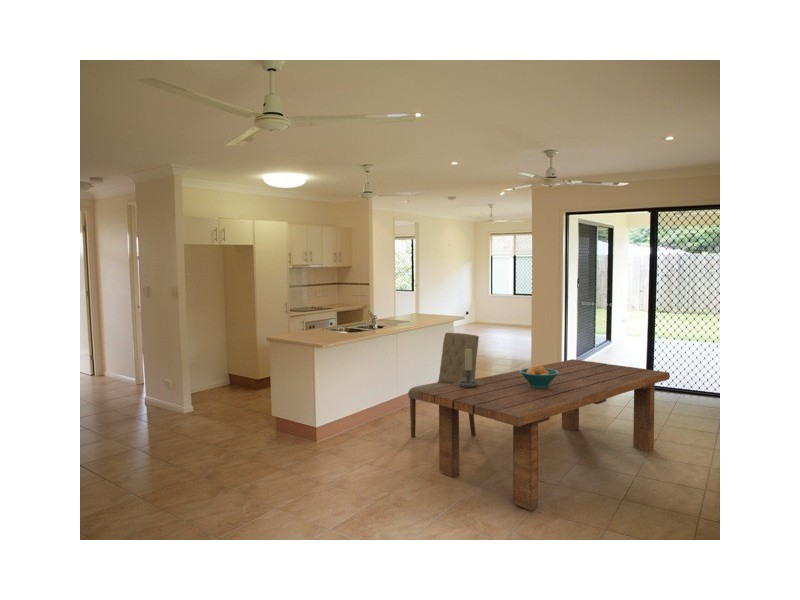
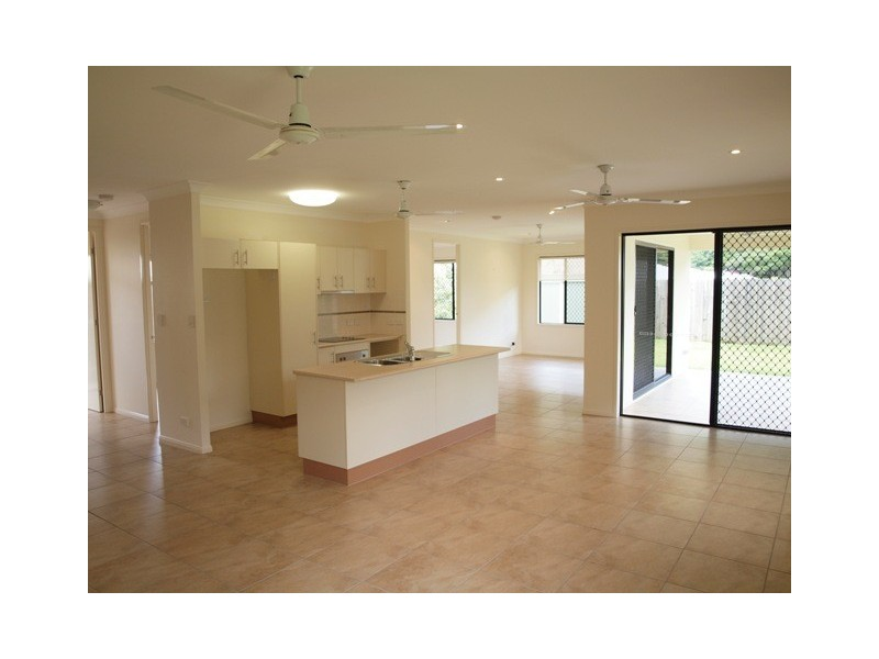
- dining table [418,358,670,512]
- candle holder [458,349,479,387]
- fruit bowl [519,364,559,388]
- dining chair [407,332,480,438]
